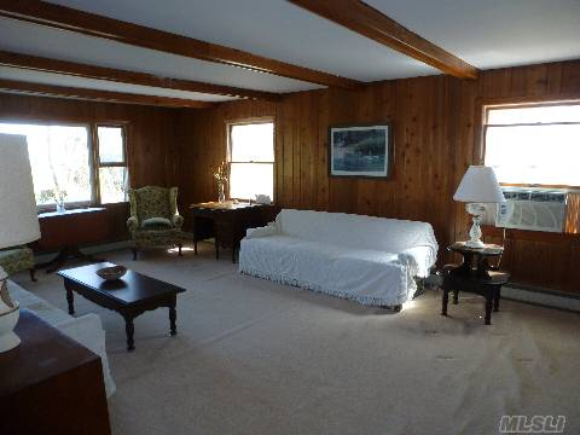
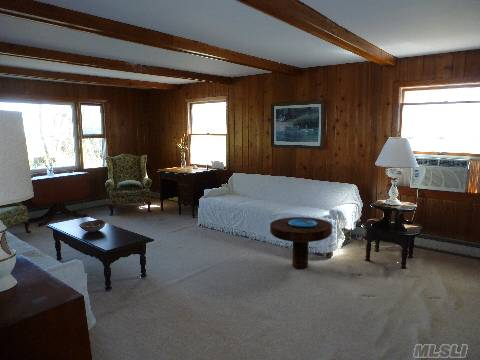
+ side table [269,216,333,270]
